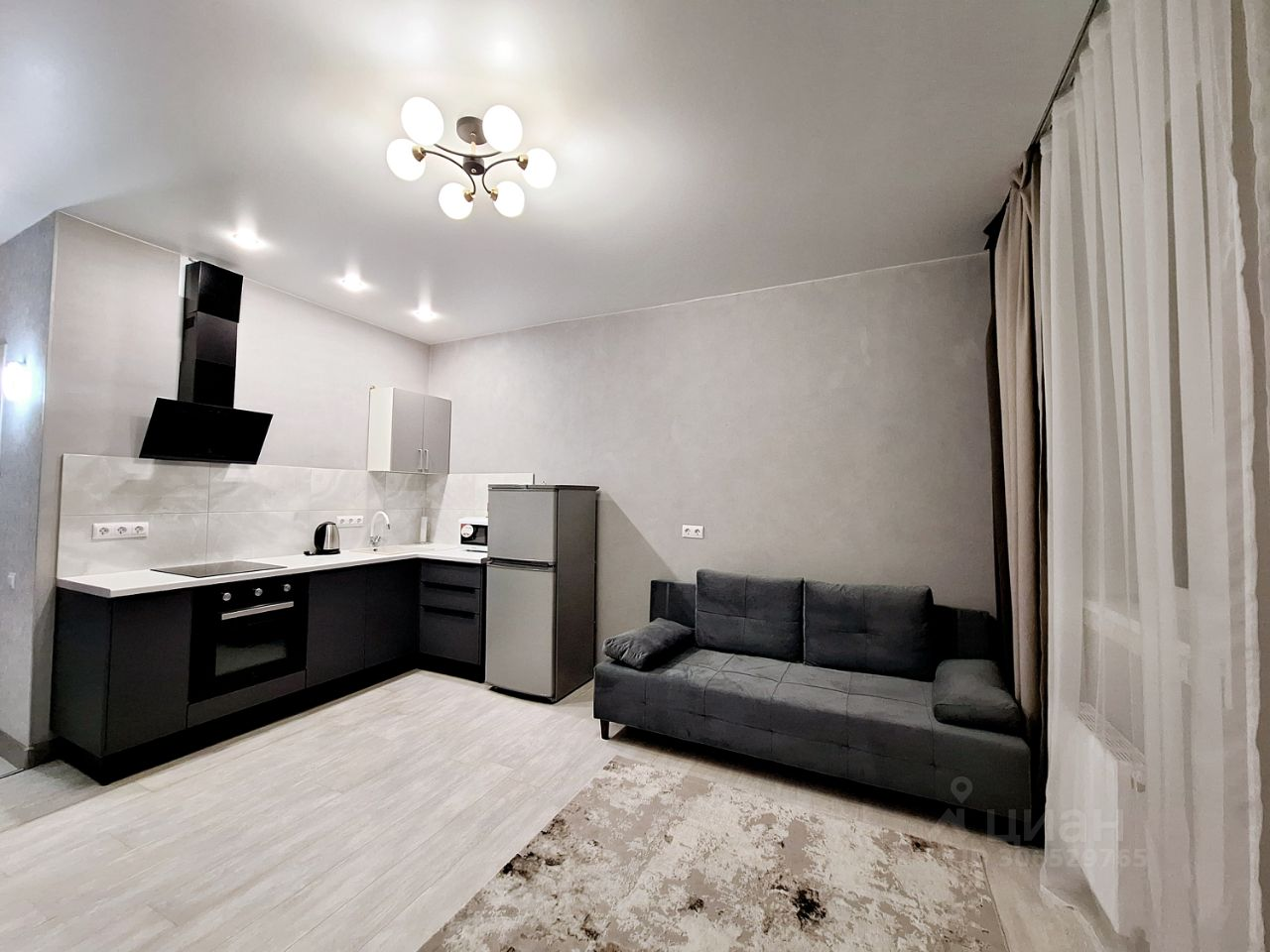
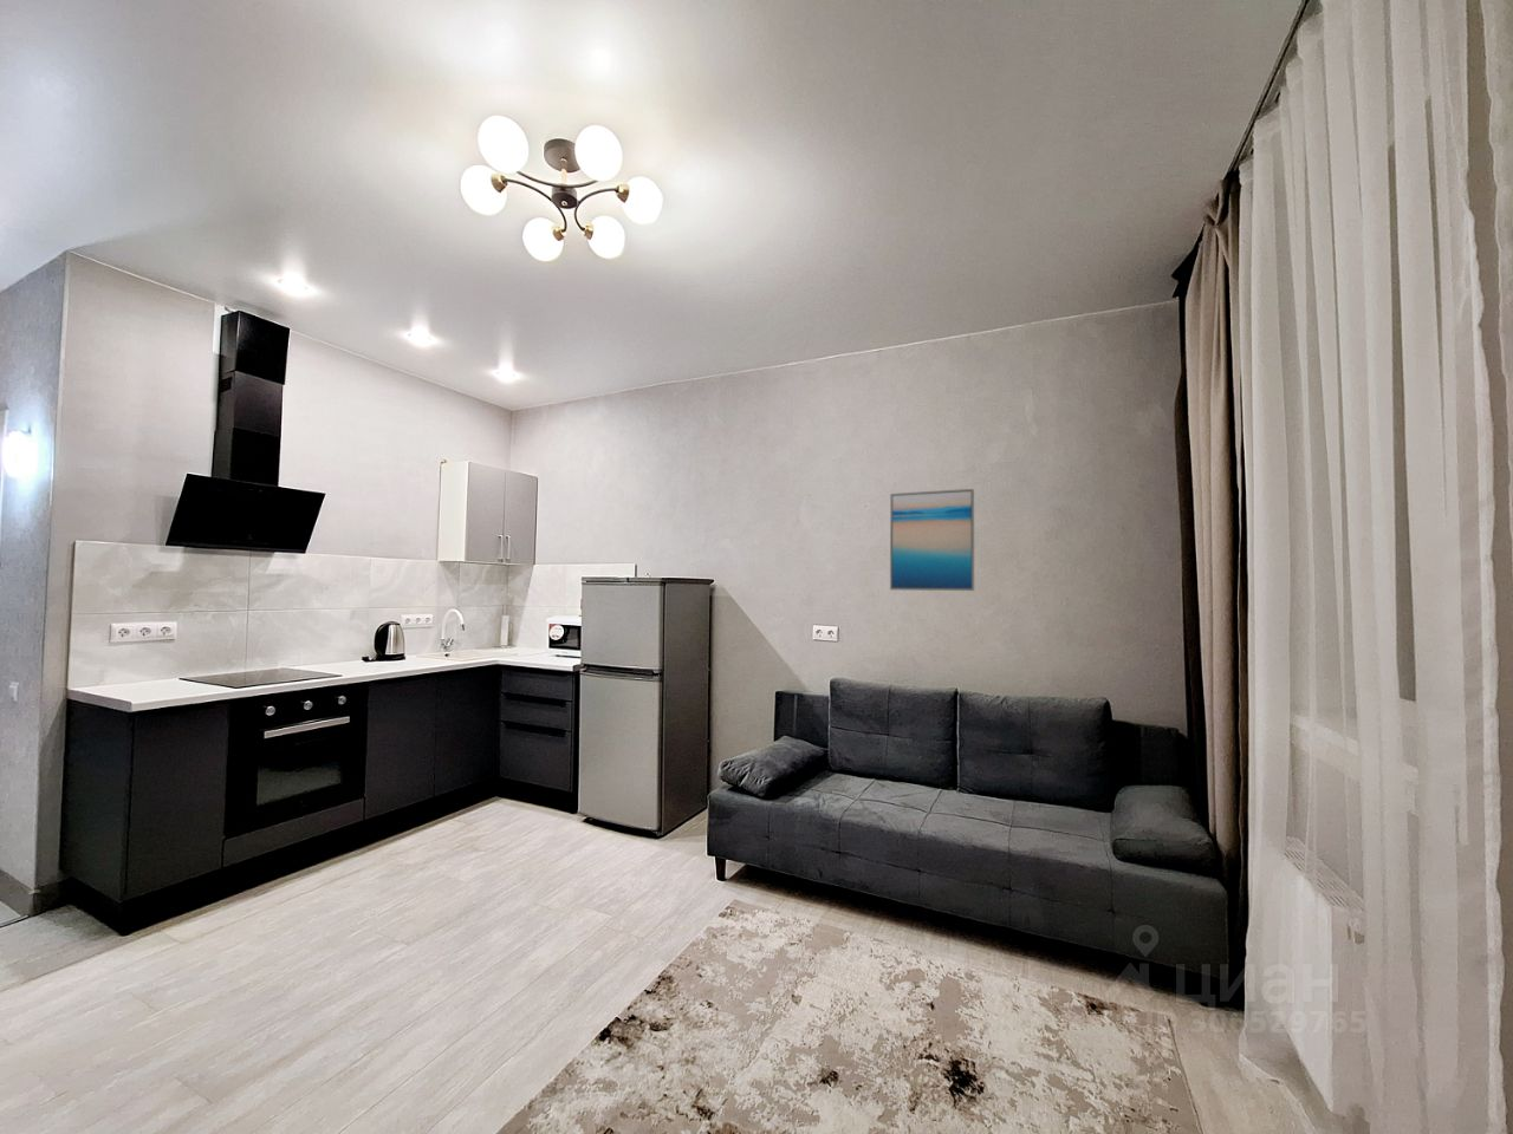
+ wall art [889,488,976,592]
